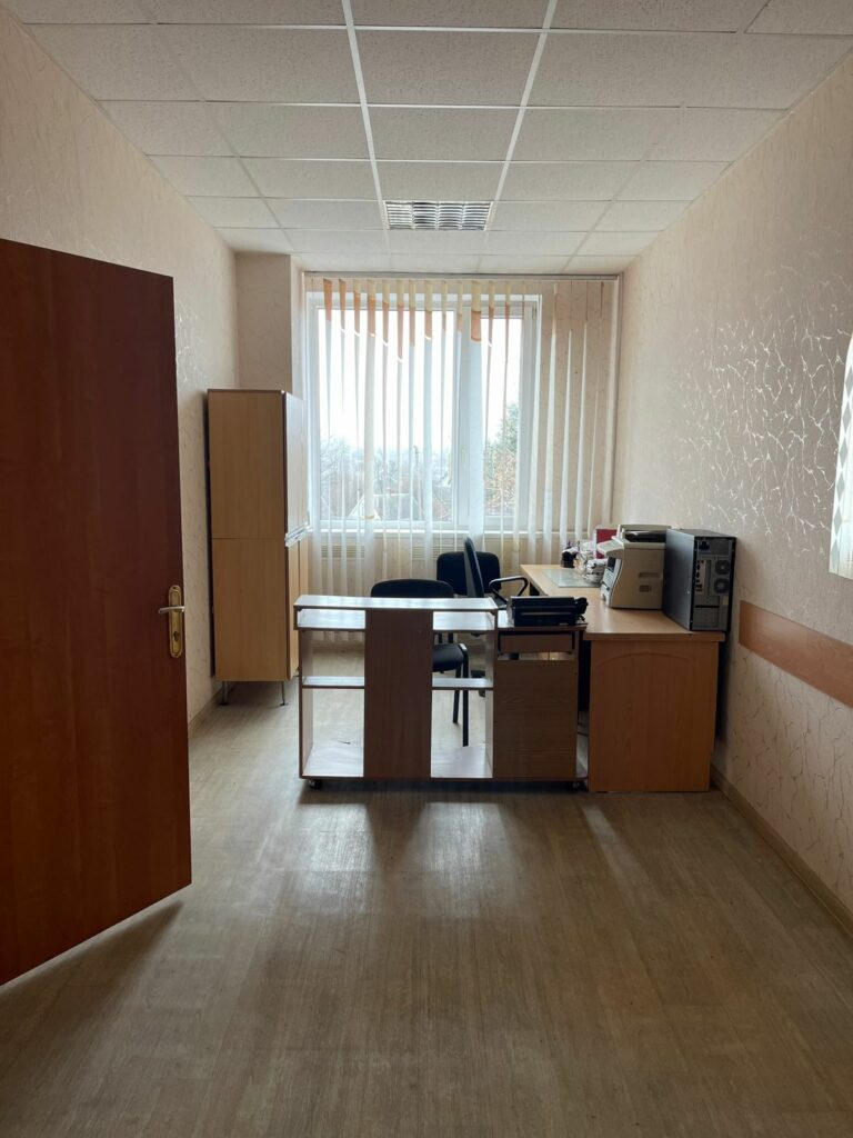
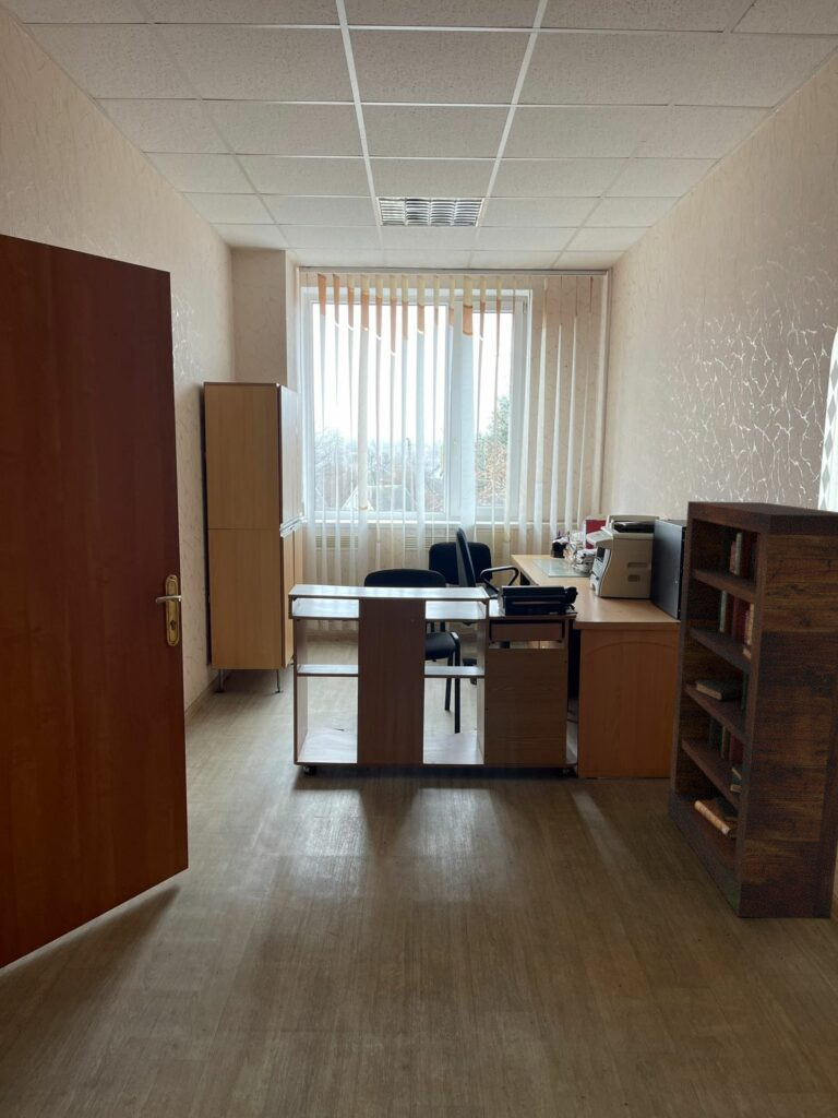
+ bookcase [667,500,838,920]
